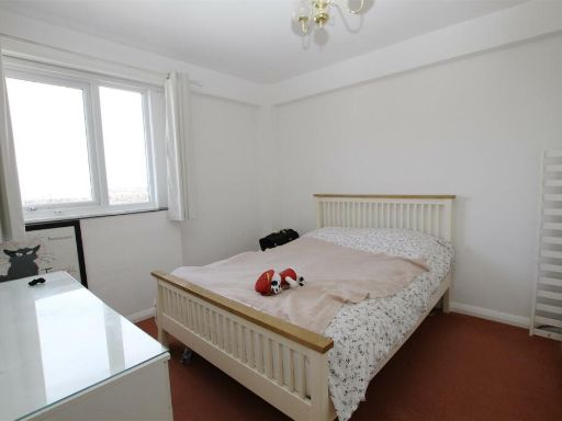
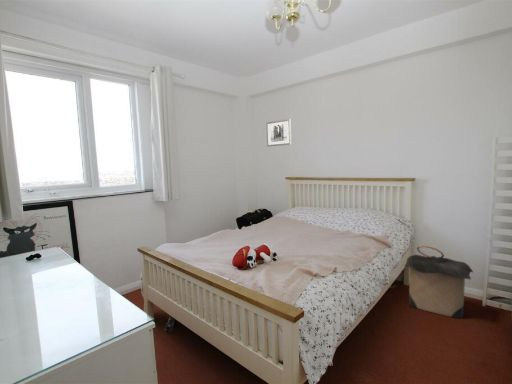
+ wall art [266,118,292,148]
+ laundry hamper [403,244,474,319]
